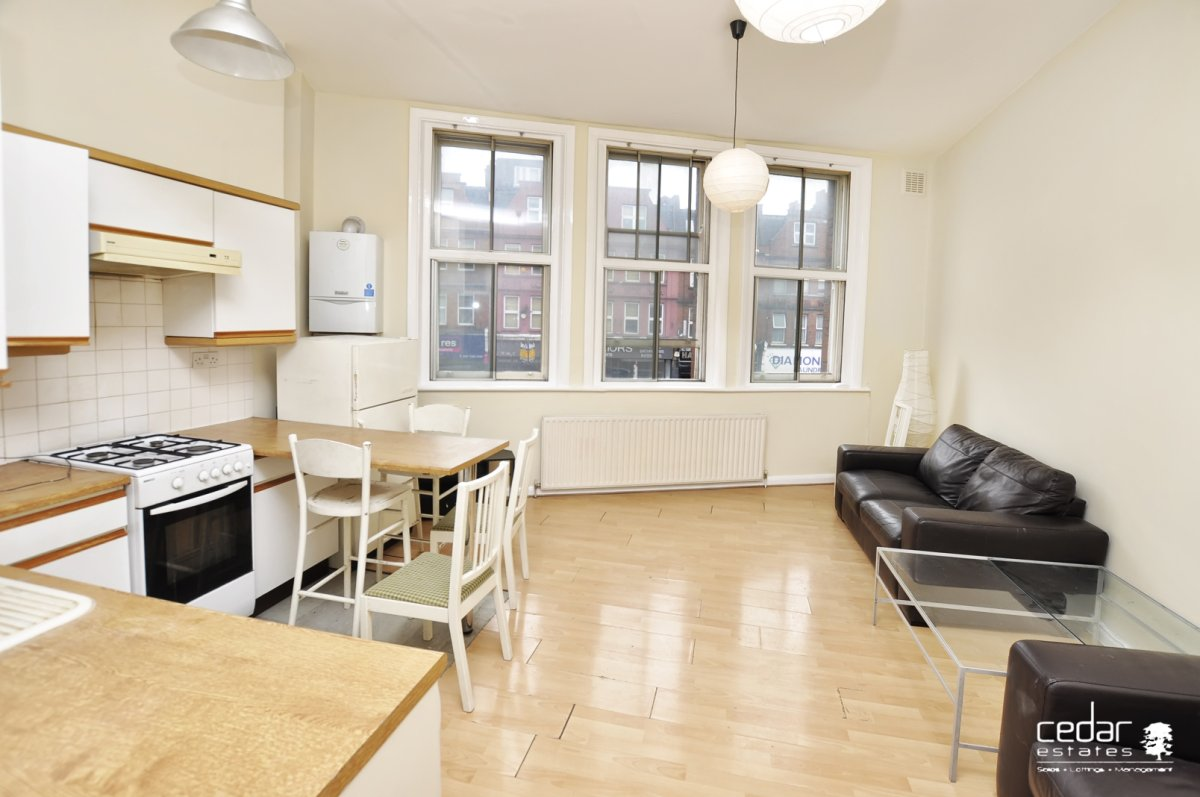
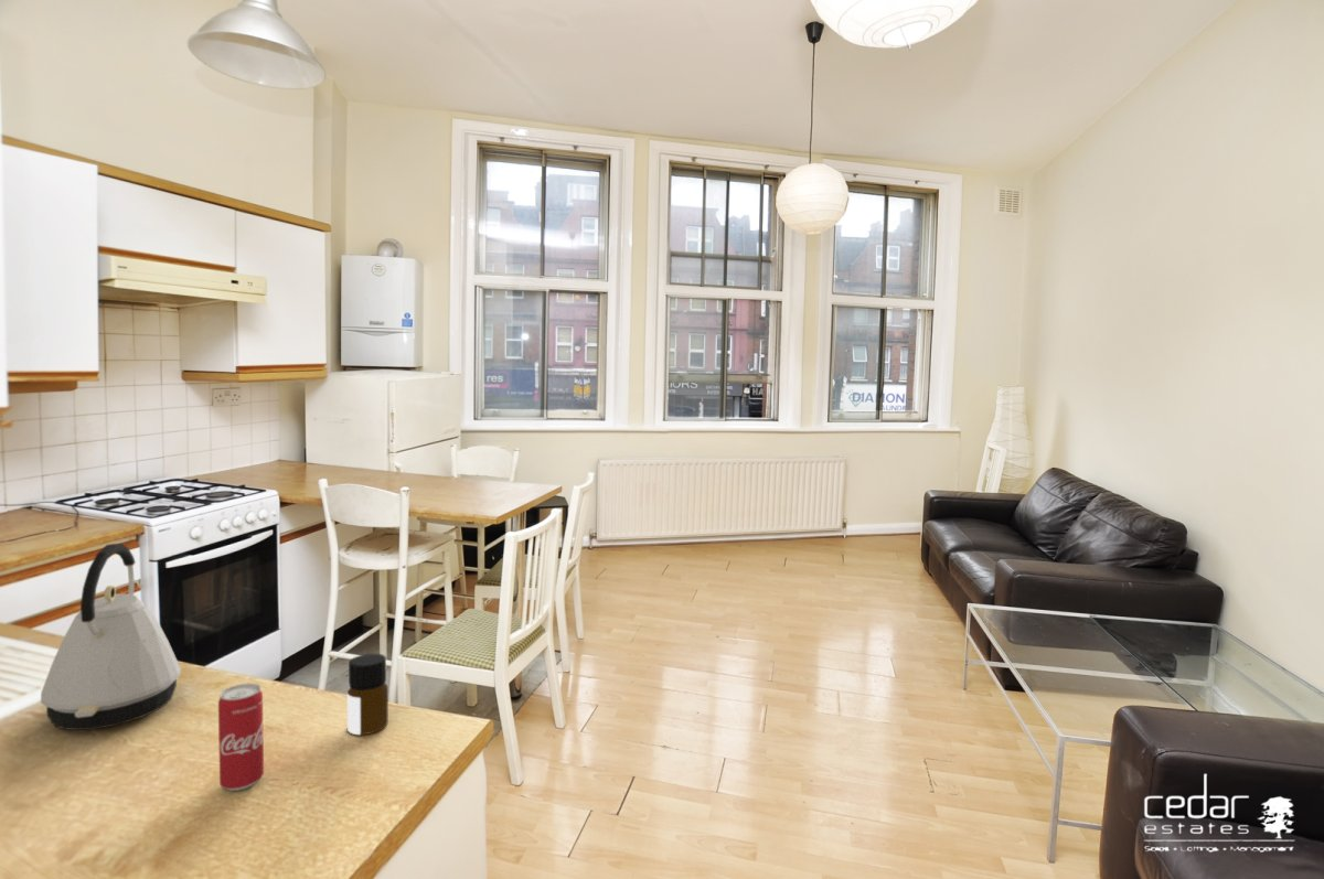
+ kettle [40,543,182,731]
+ beverage can [217,683,265,792]
+ bottle [346,653,389,736]
